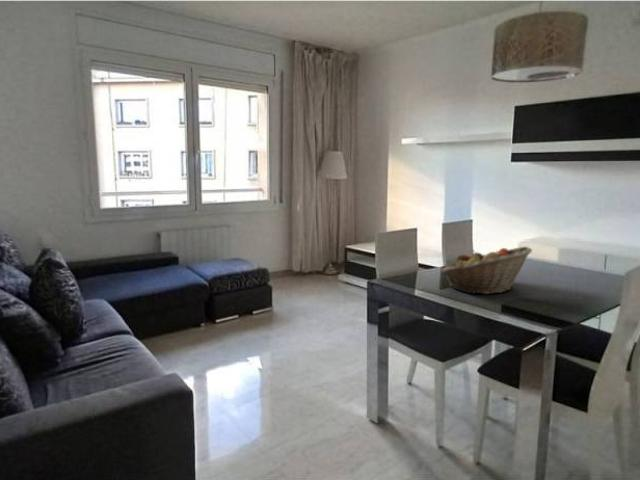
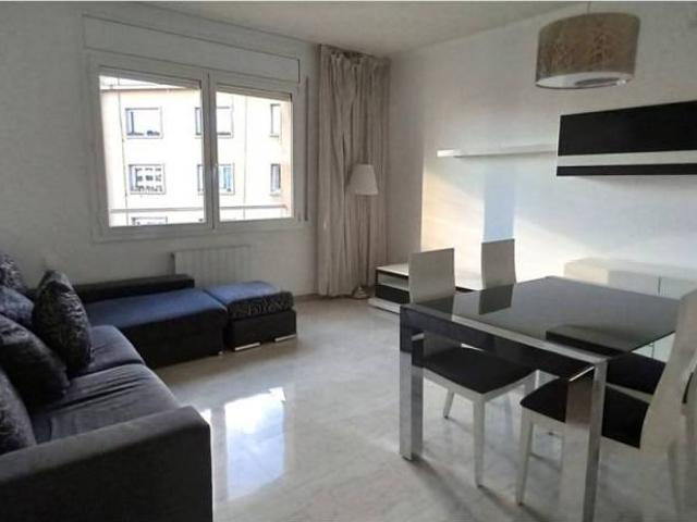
- fruit basket [440,245,533,295]
